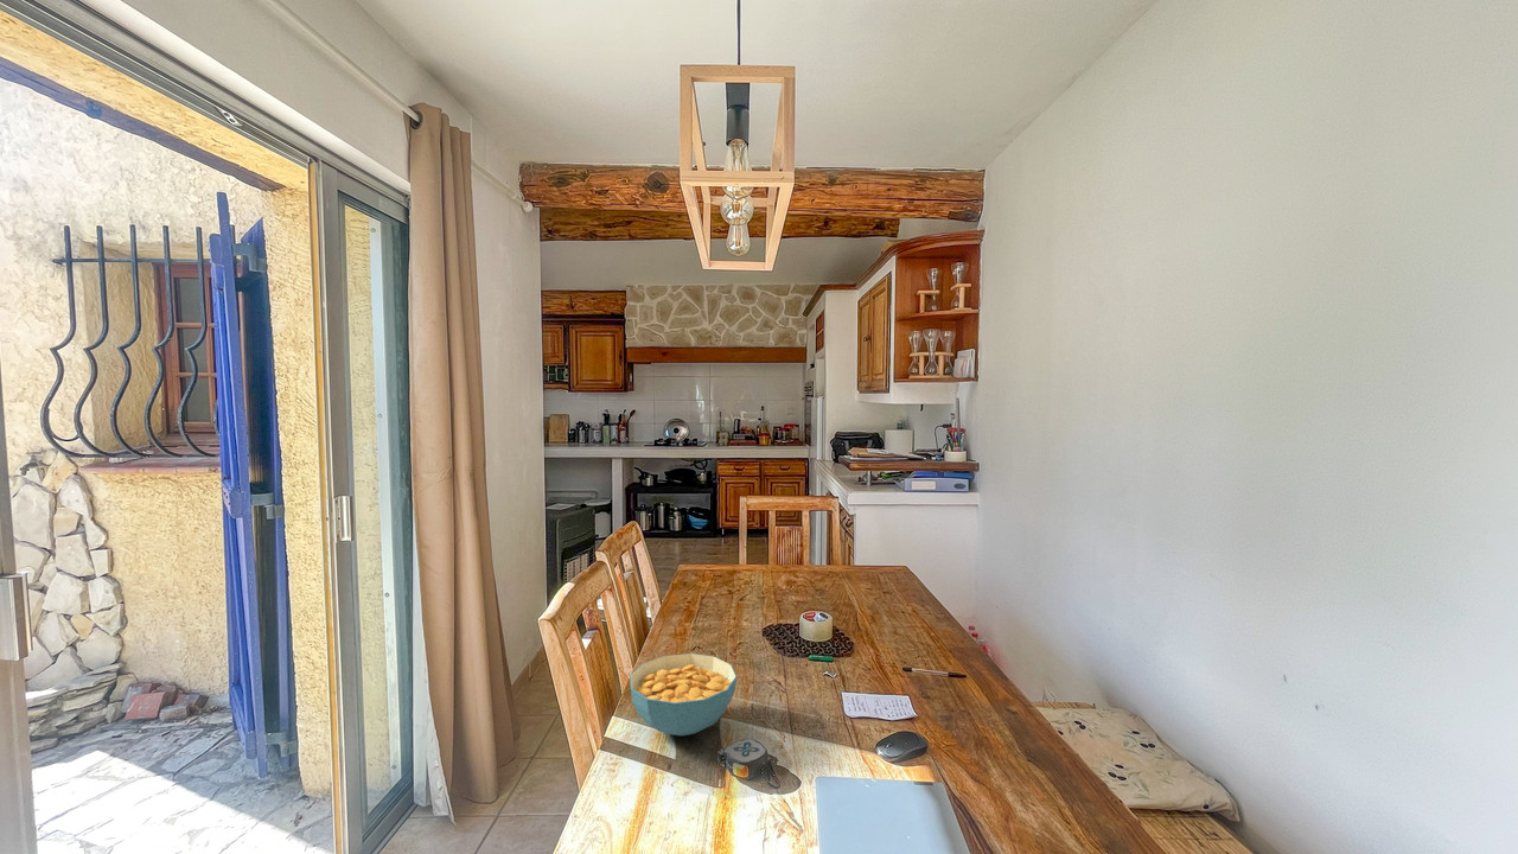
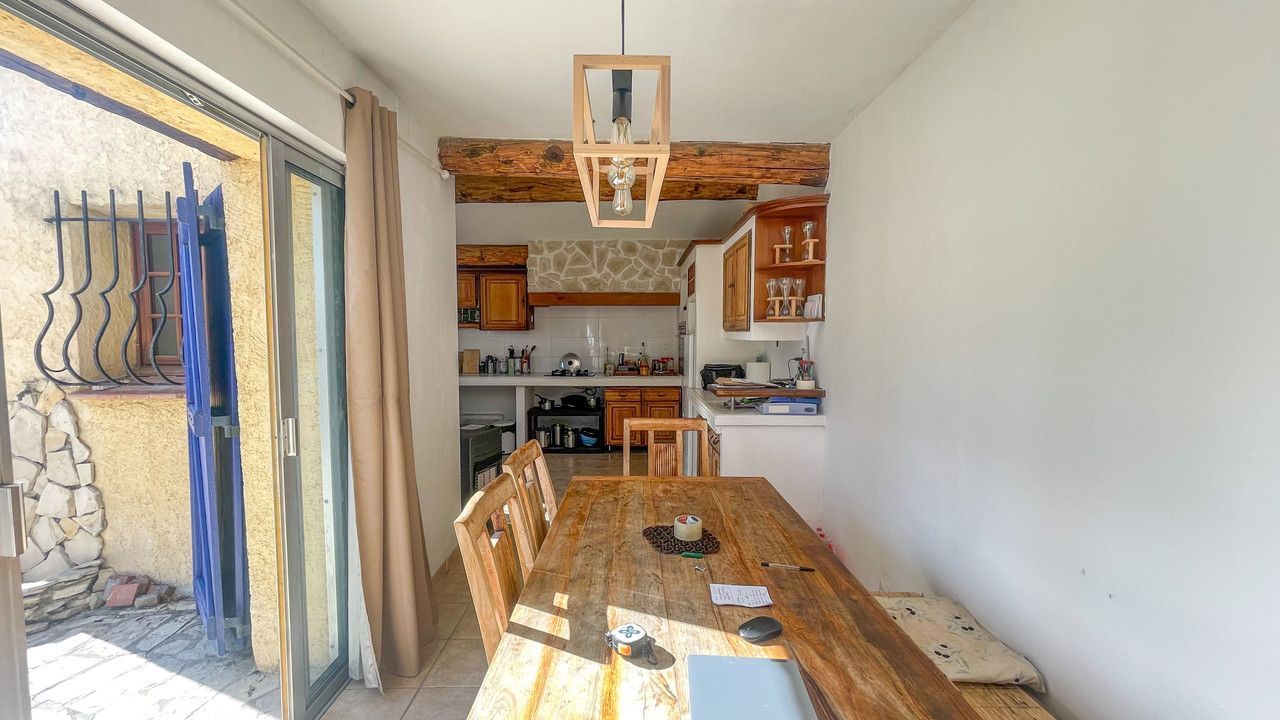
- cereal bowl [629,652,738,737]
